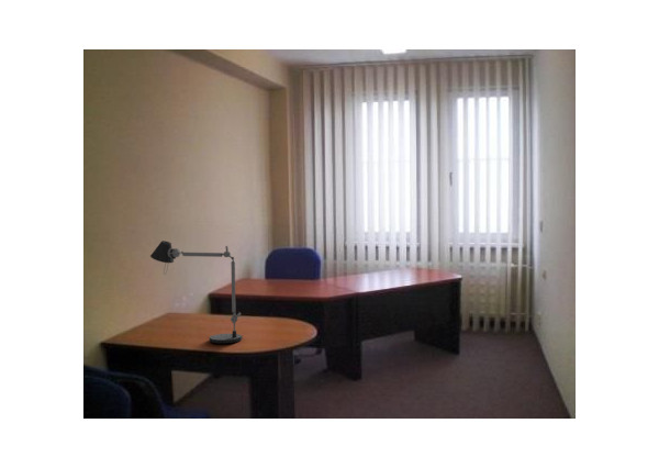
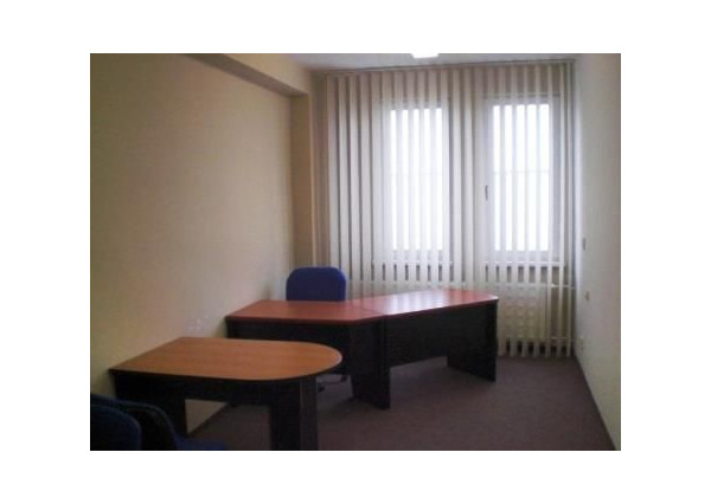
- desk lamp [149,239,244,344]
